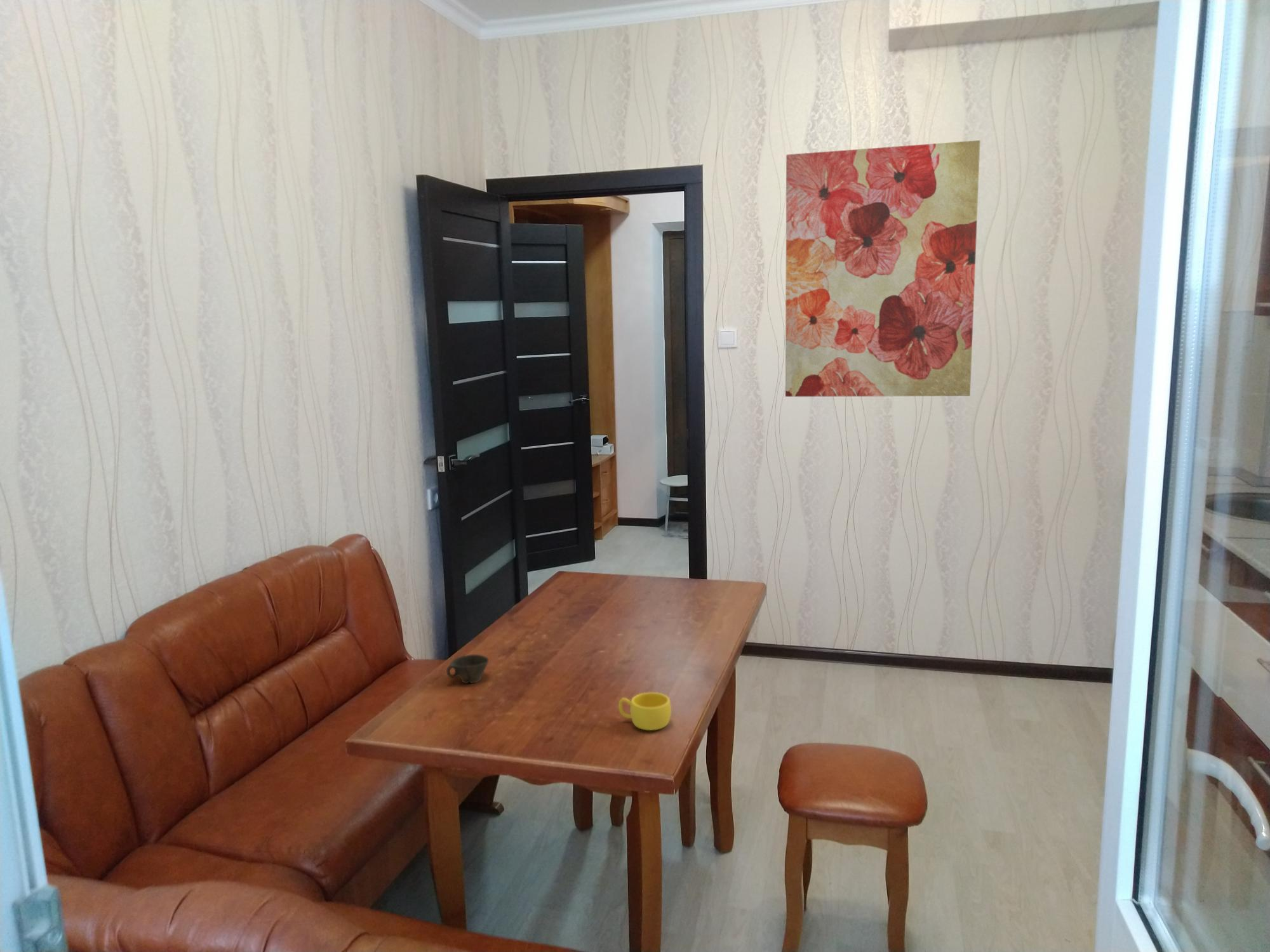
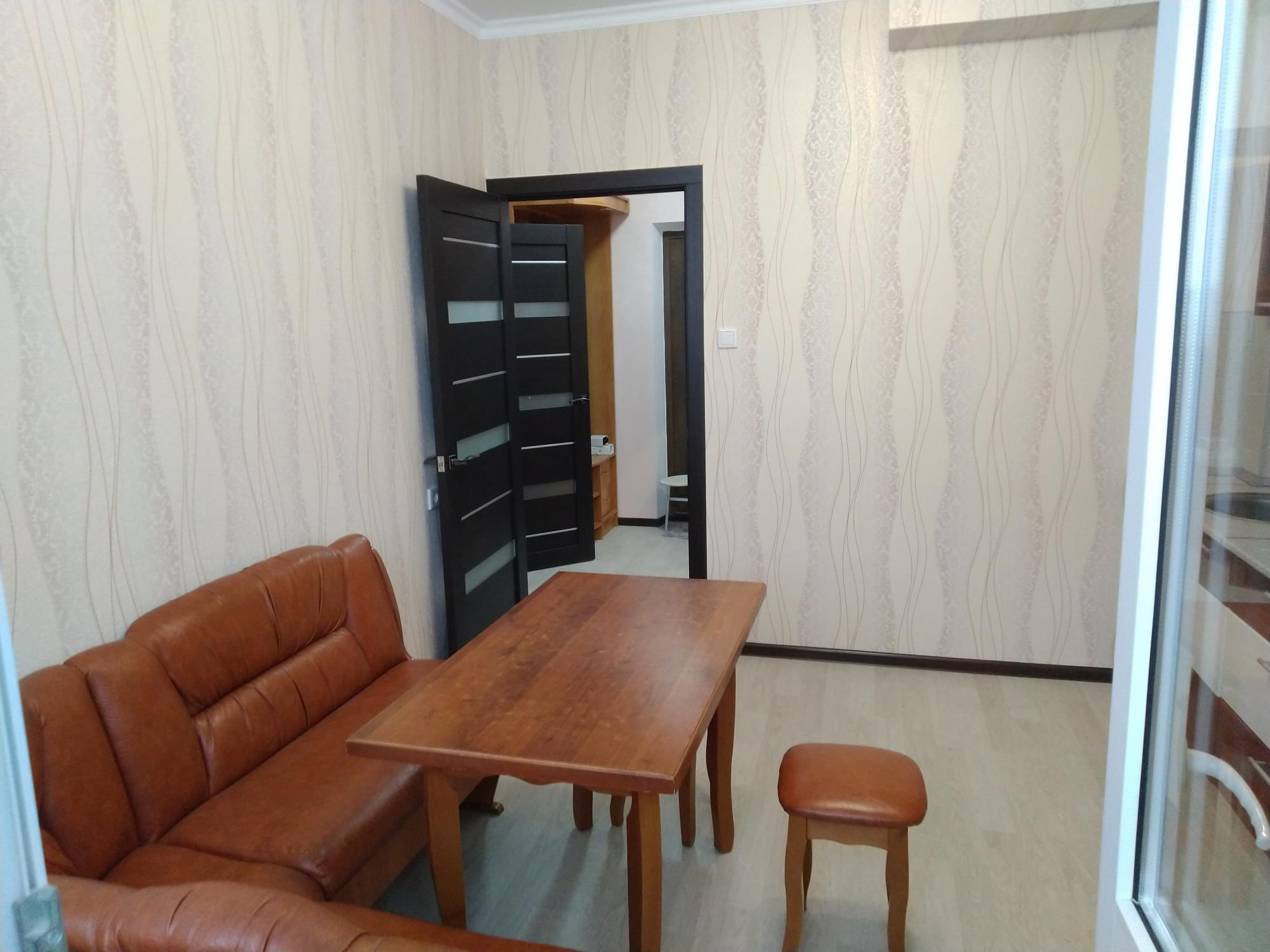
- cup [446,654,490,684]
- wall art [785,140,981,397]
- cup [618,692,672,731]
